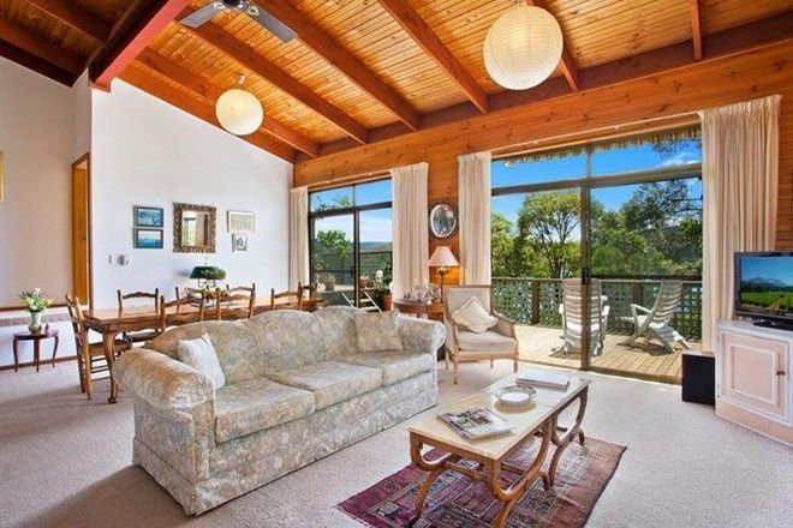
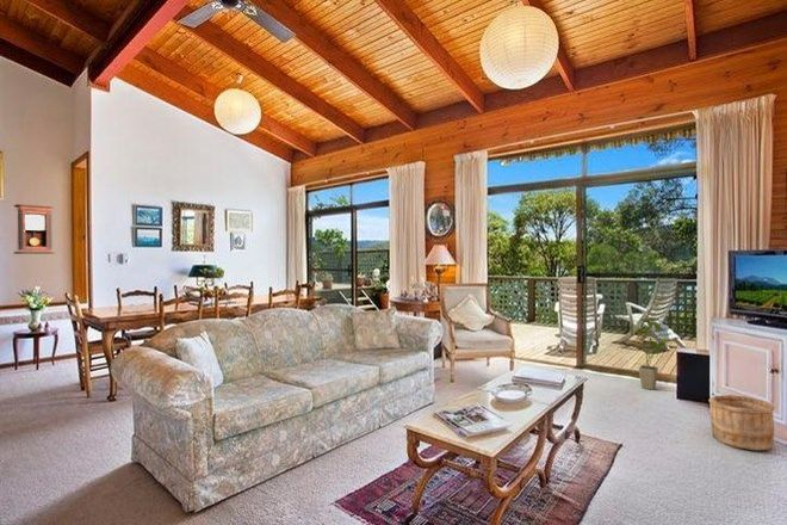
+ pendulum clock [12,203,56,255]
+ wooden bucket [707,394,776,451]
+ house plant [633,316,680,391]
